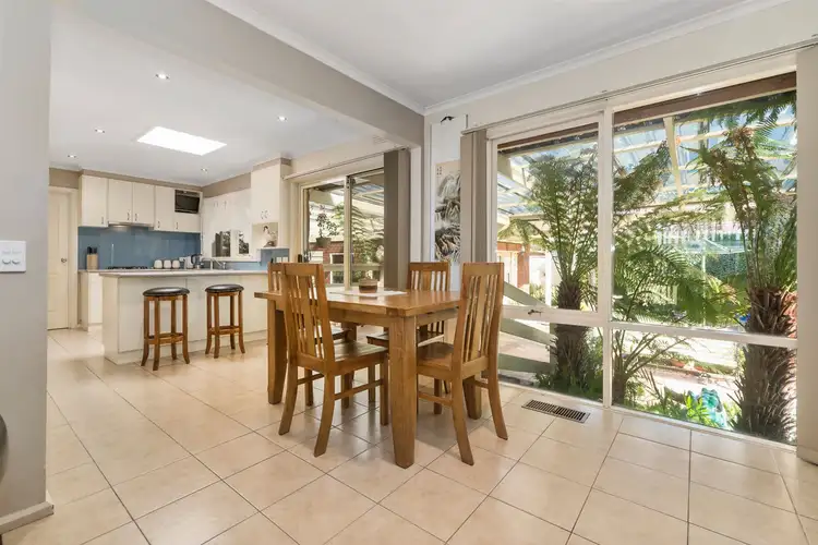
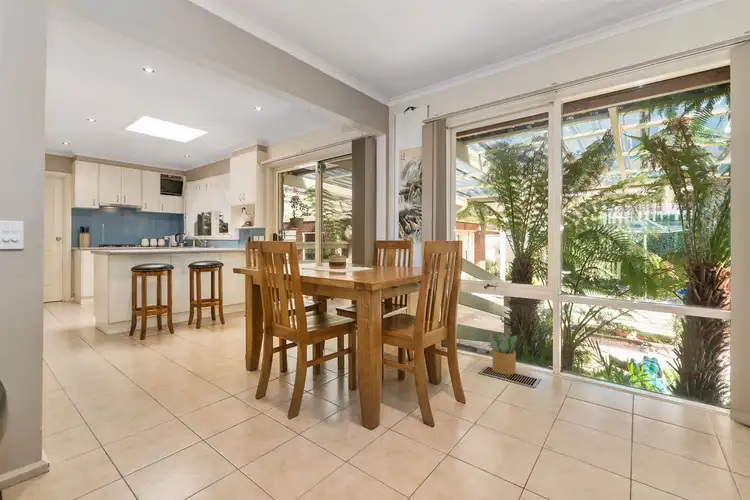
+ potted plant [488,332,518,376]
